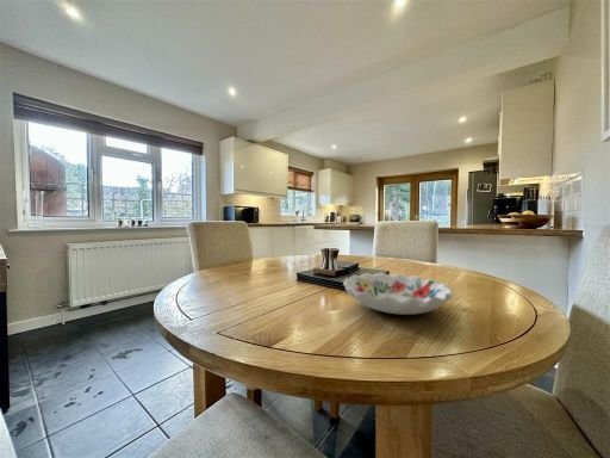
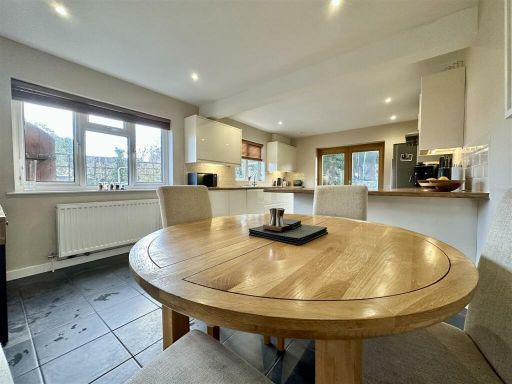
- decorative bowl [342,272,454,316]
